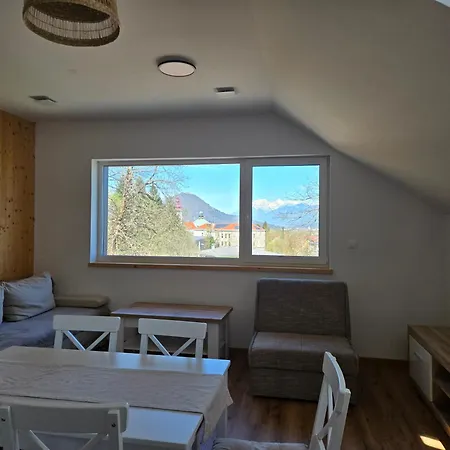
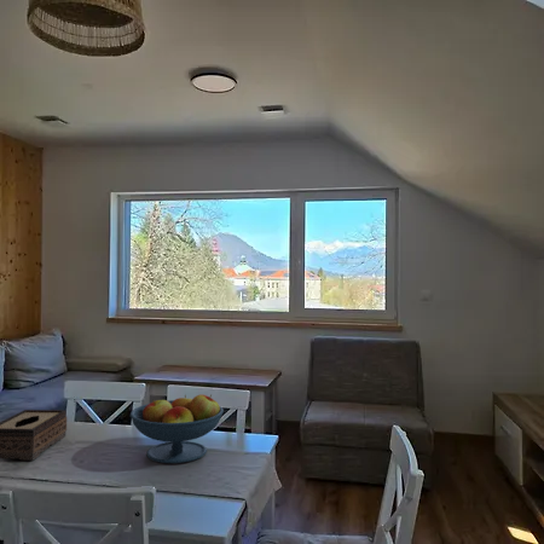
+ tissue box [0,409,68,462]
+ fruit bowl [129,393,225,464]
